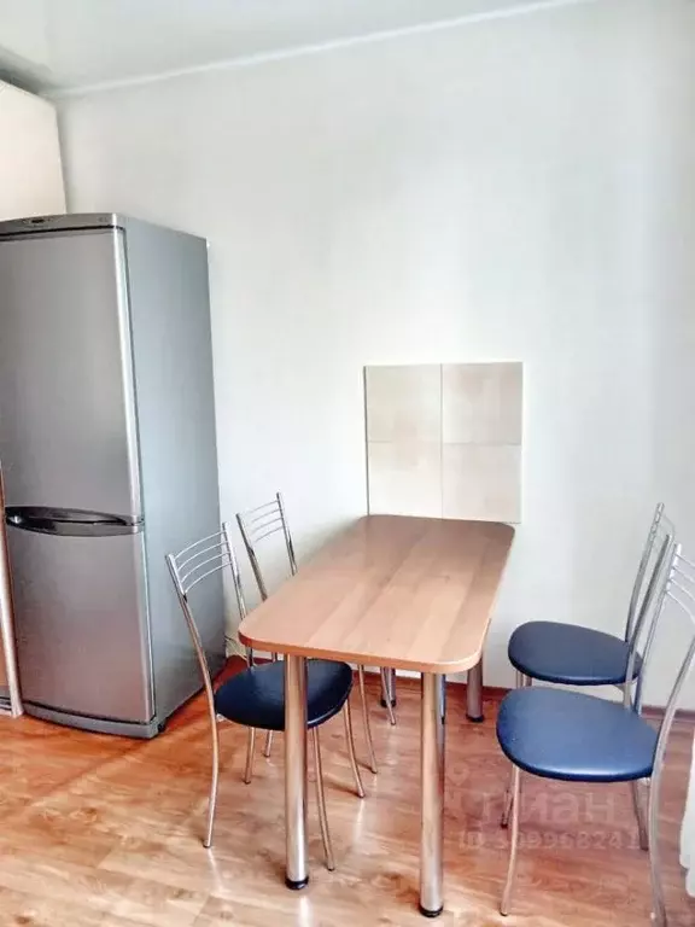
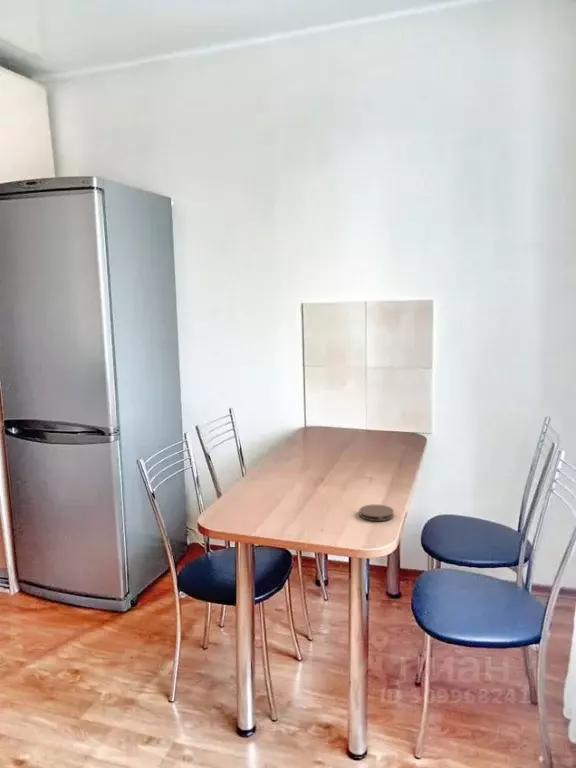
+ coaster [358,503,395,522]
